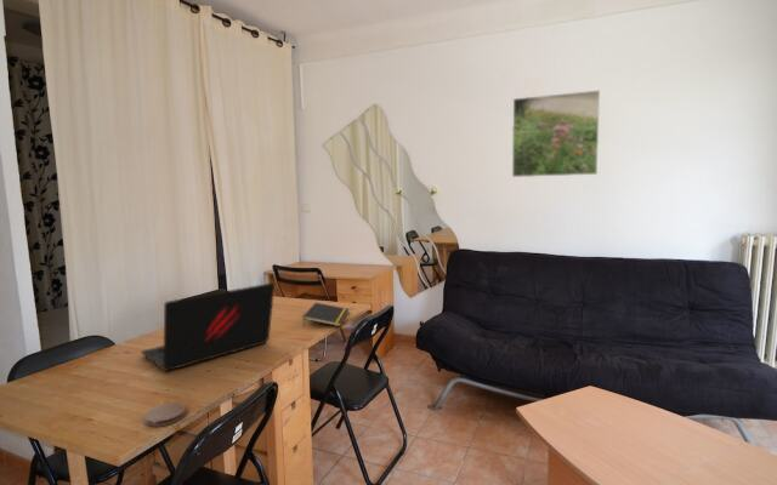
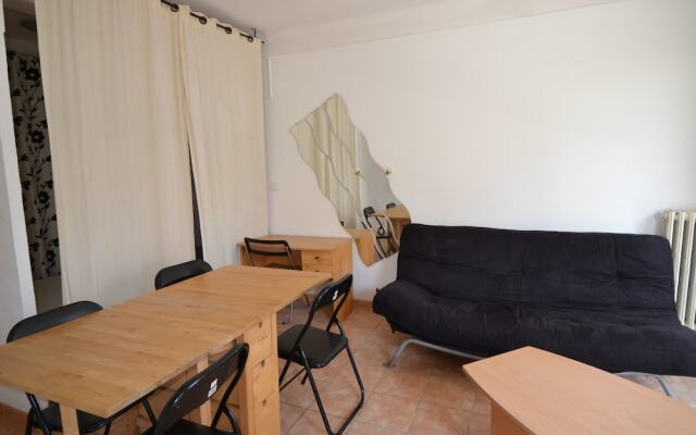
- coaster [143,401,187,428]
- laptop [140,281,276,372]
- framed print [511,89,601,178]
- notepad [301,302,350,327]
